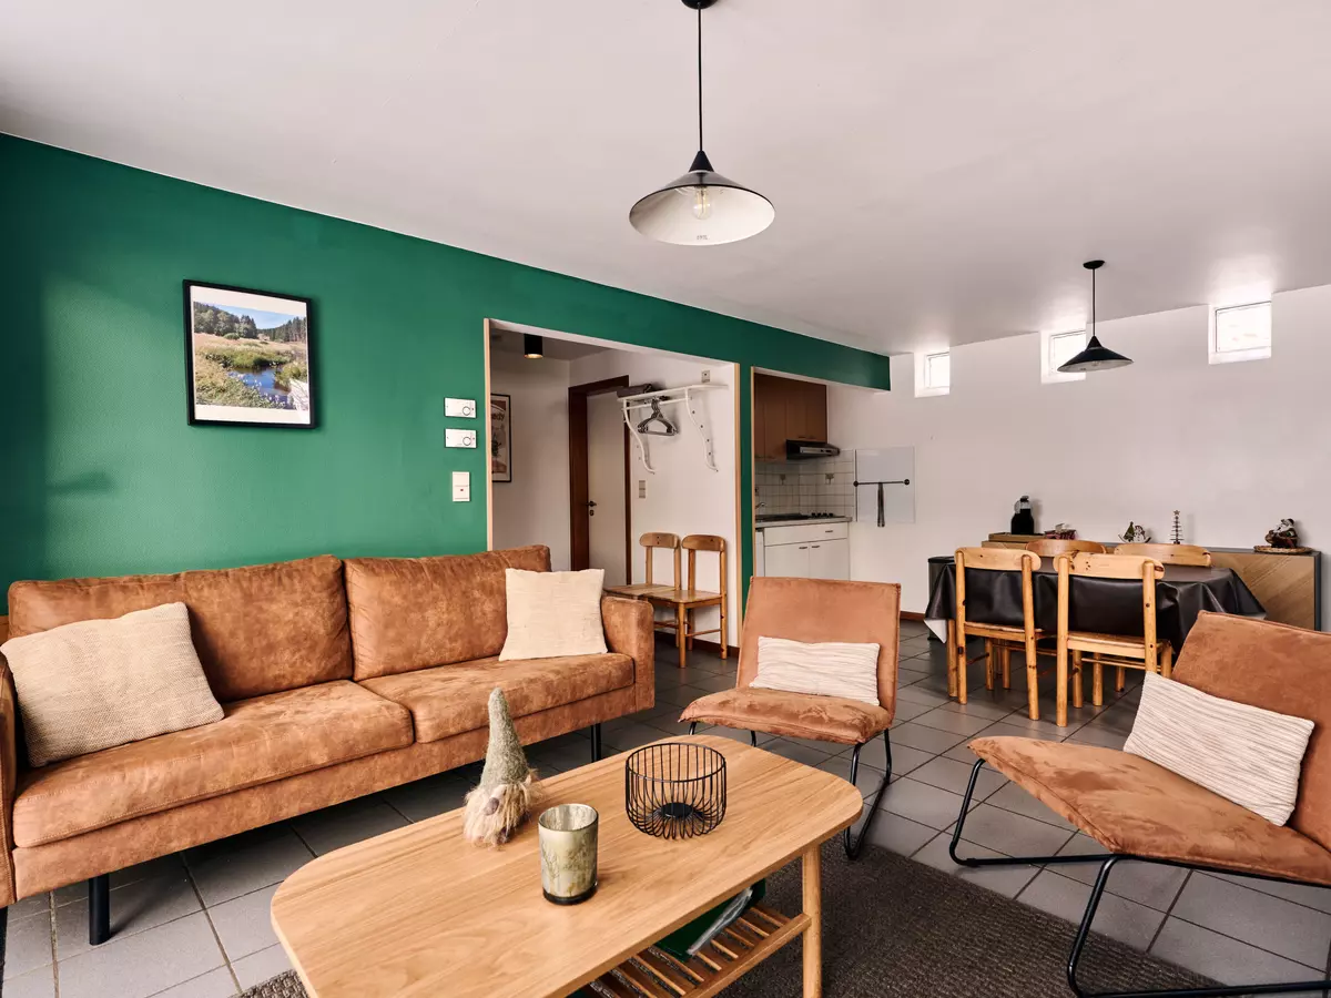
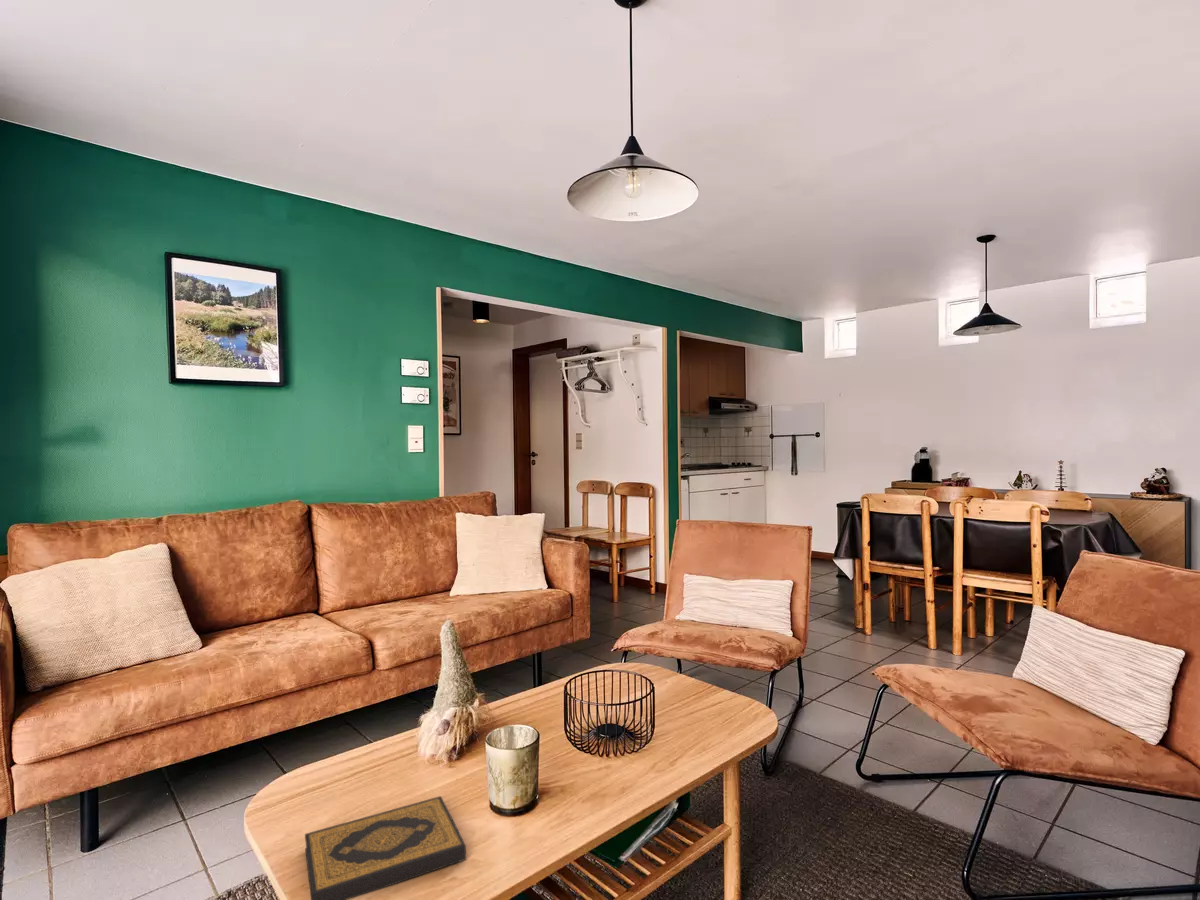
+ hardback book [304,795,467,900]
